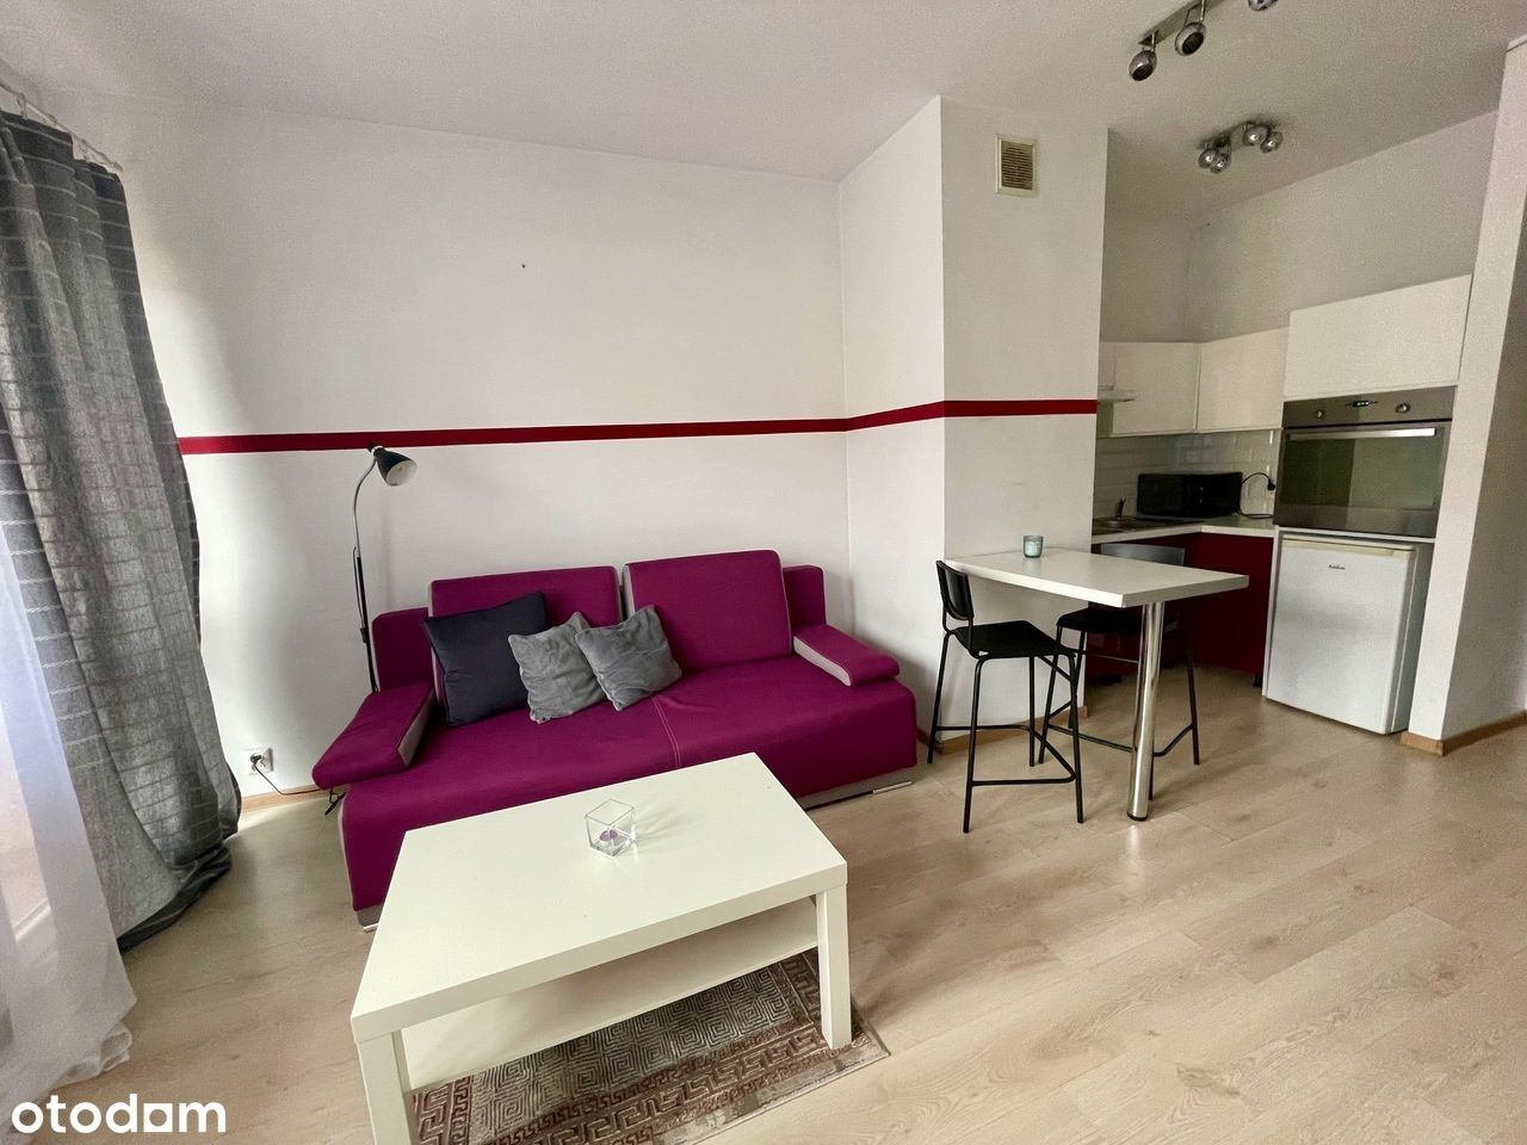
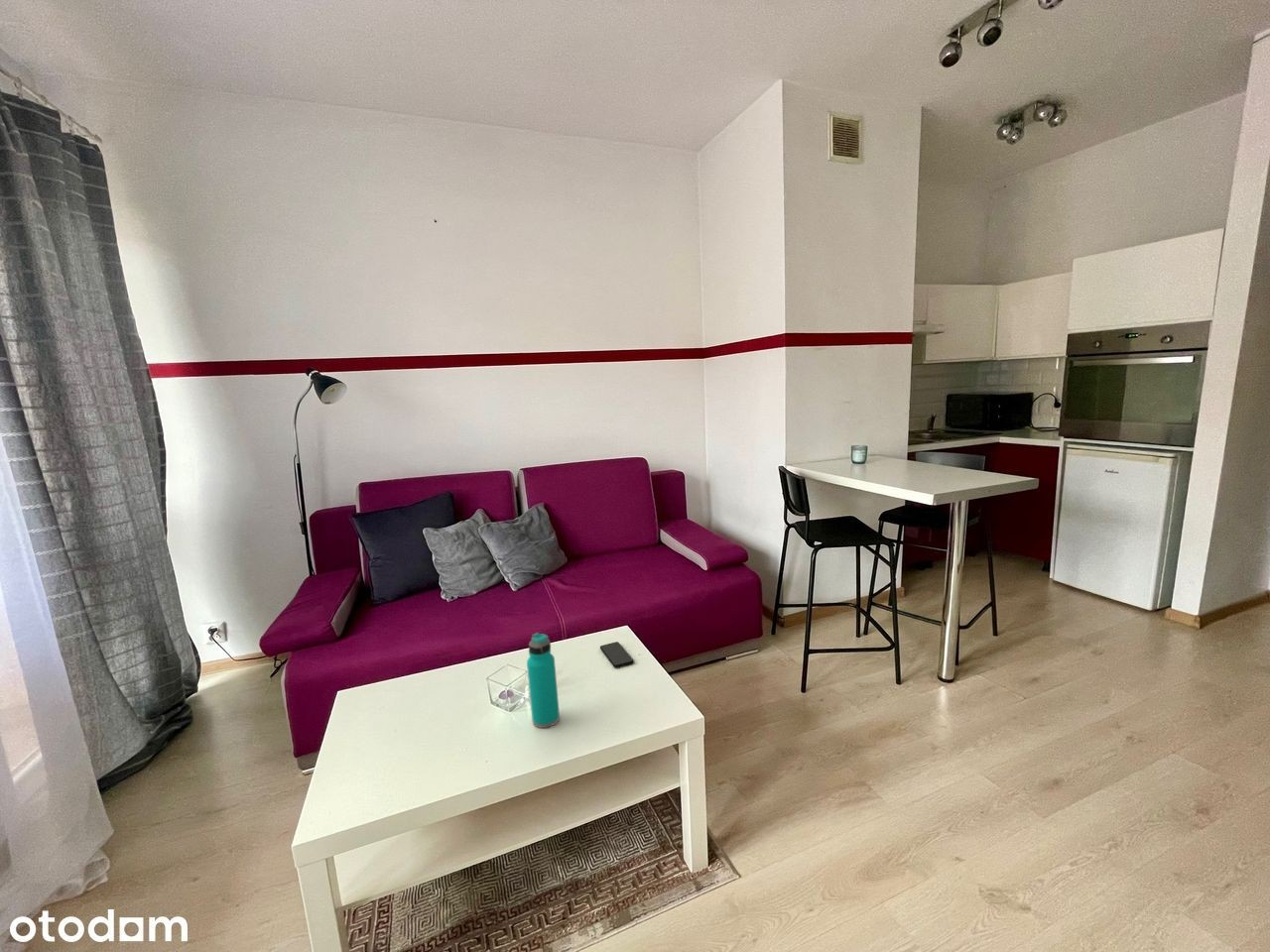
+ smartphone [599,641,635,668]
+ water bottle [526,632,561,729]
